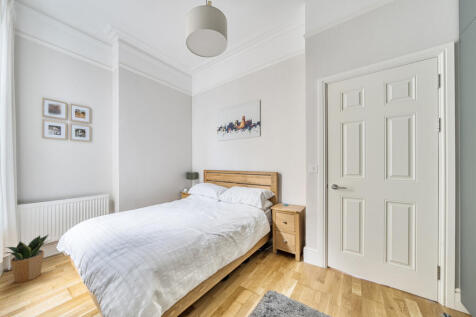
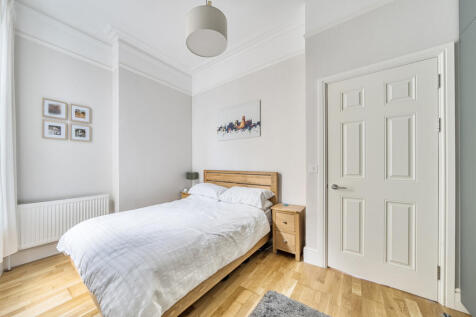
- potted plant [3,233,50,284]
